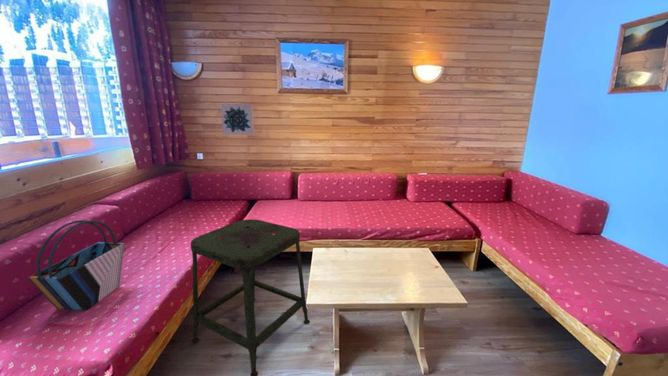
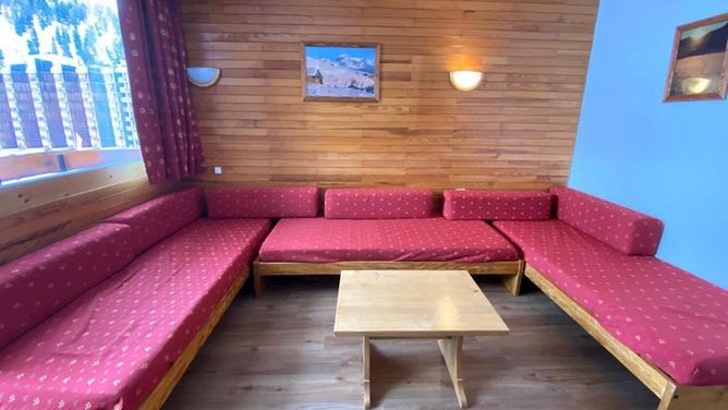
- wall art [220,103,255,136]
- stool [190,218,311,376]
- tote bag [26,219,126,311]
